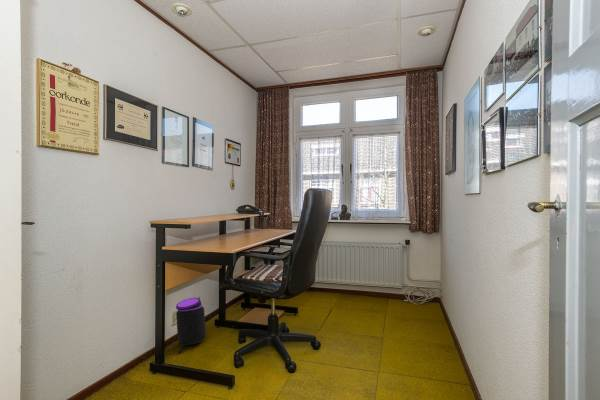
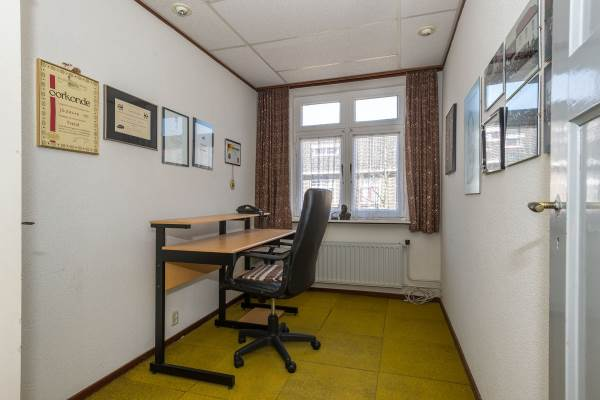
- trash can [175,296,207,354]
